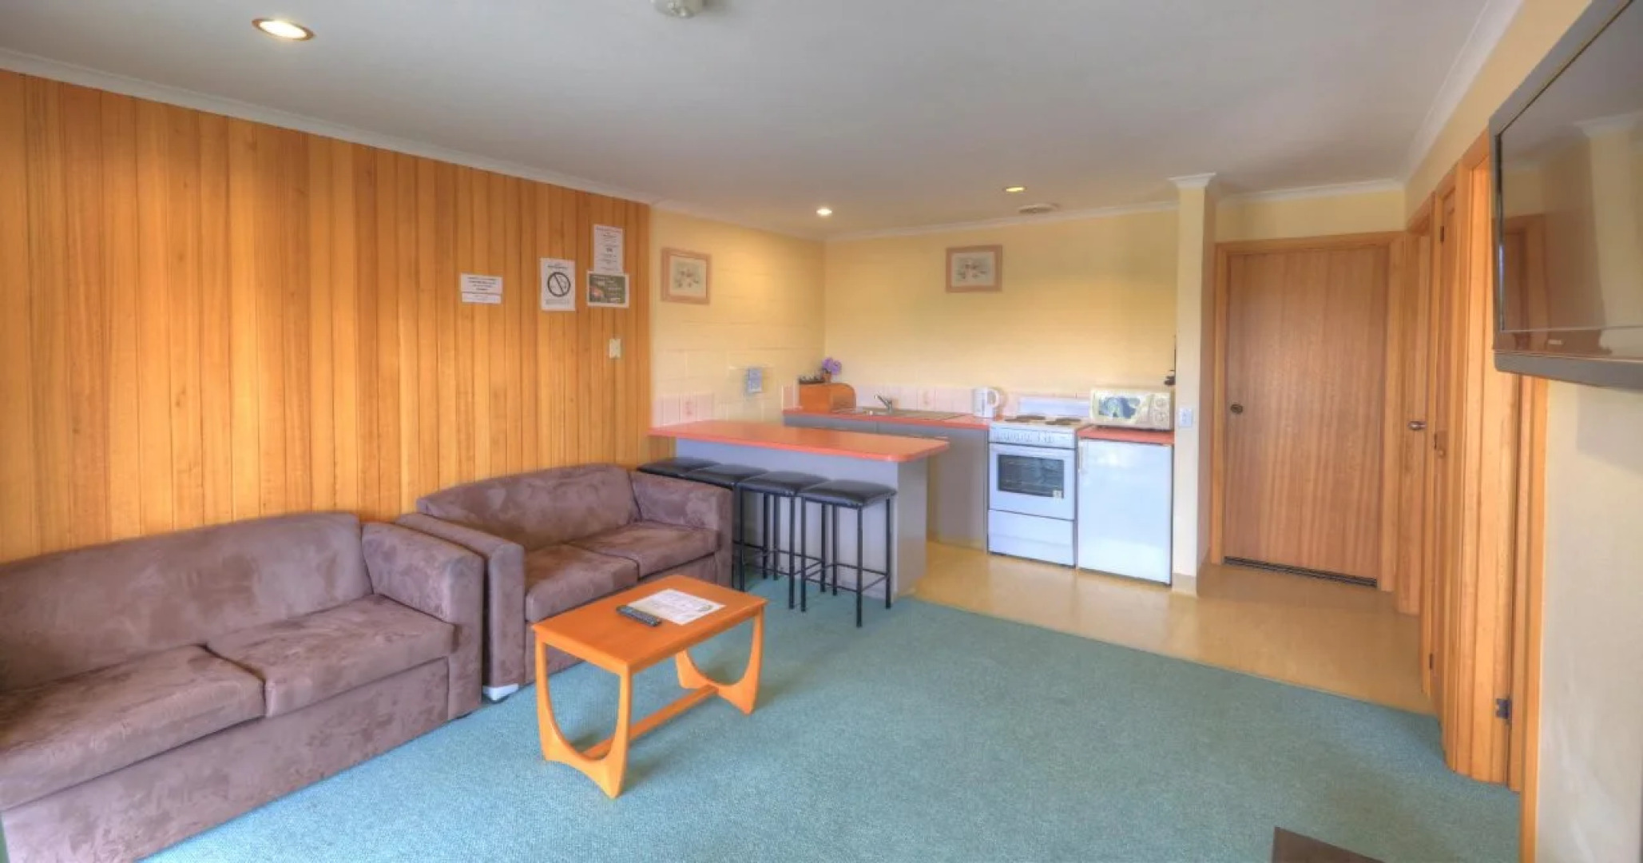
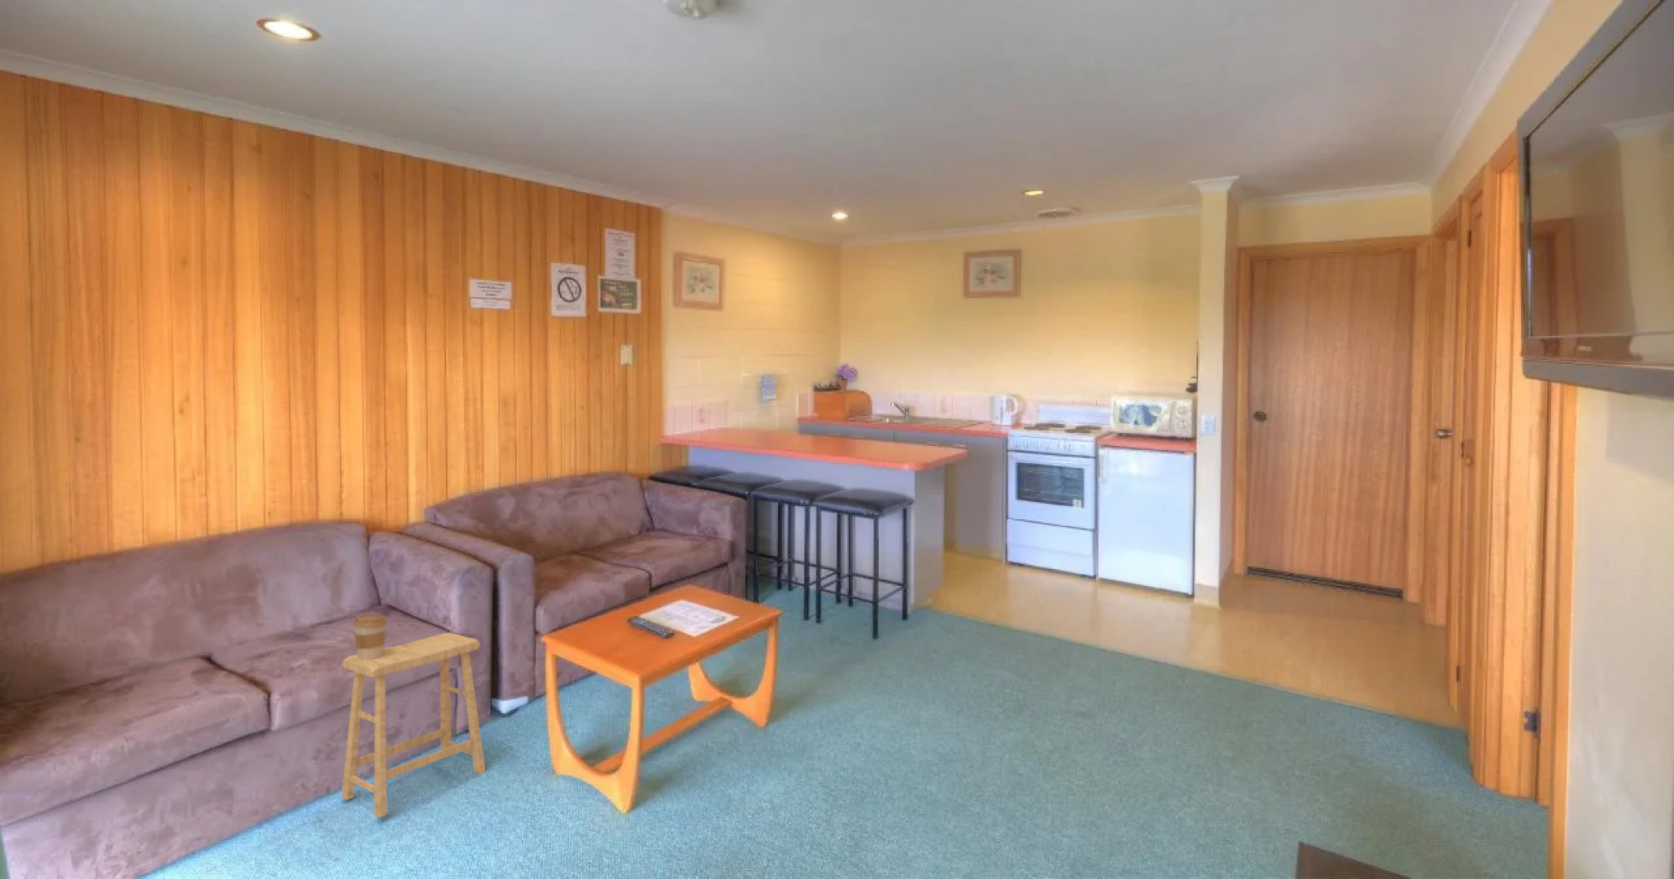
+ footstool [340,632,487,819]
+ coffee cup [352,613,389,660]
